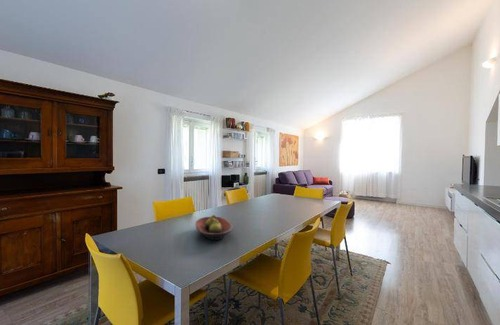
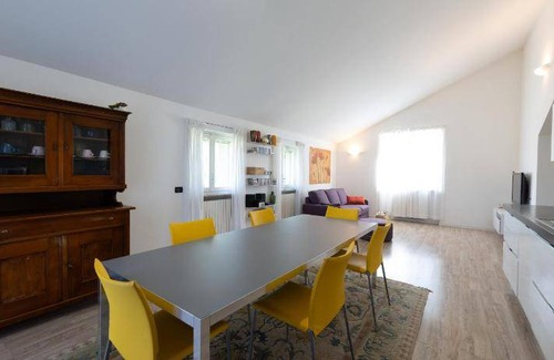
- fruit bowl [195,214,234,241]
